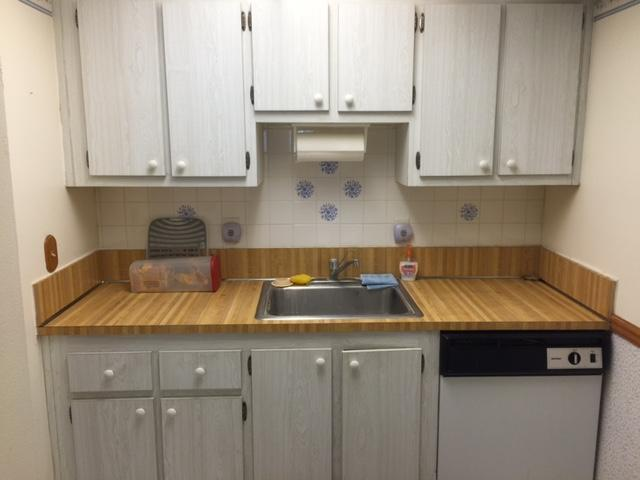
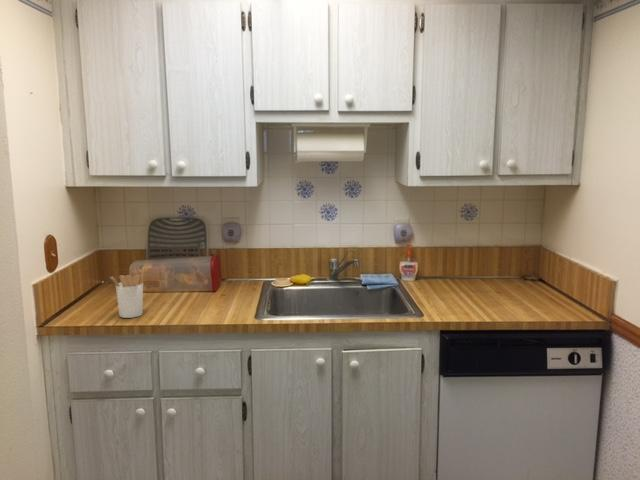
+ utensil holder [109,267,146,319]
